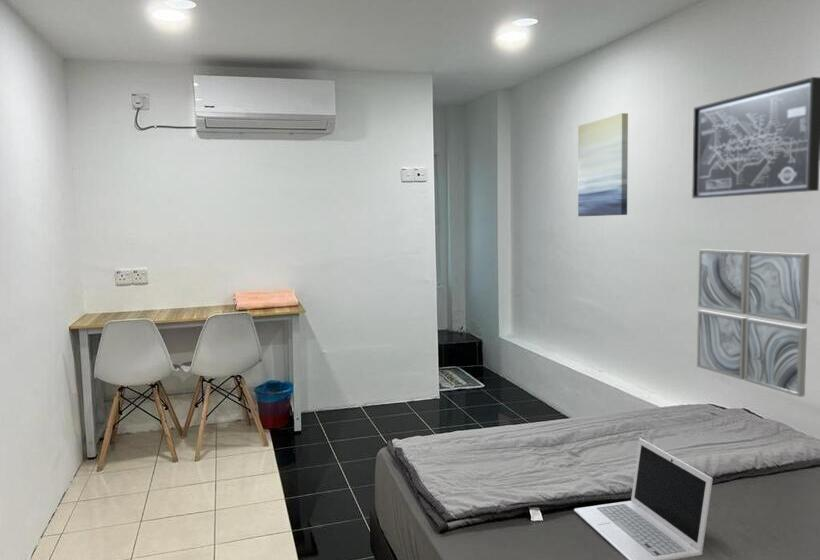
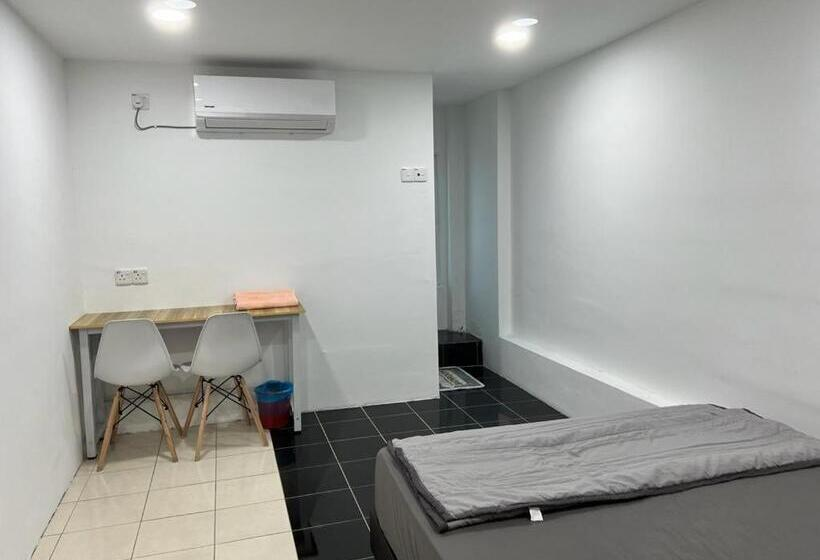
- wall art [577,112,629,217]
- laptop [573,437,714,560]
- wall art [691,76,820,199]
- wall art [696,248,810,398]
